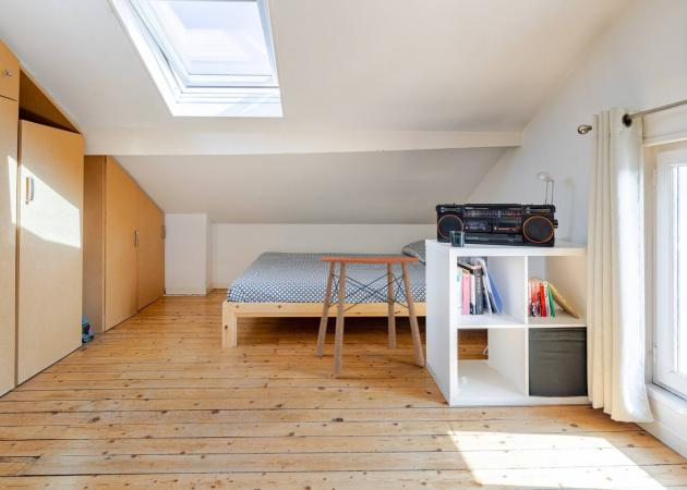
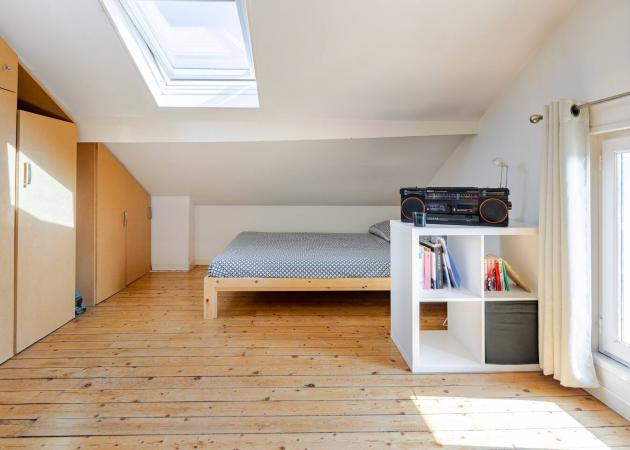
- side table [314,256,426,376]
